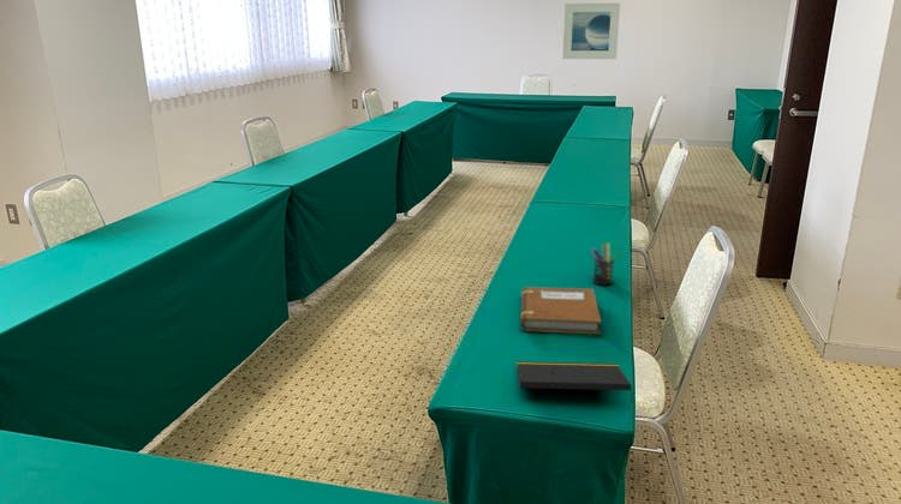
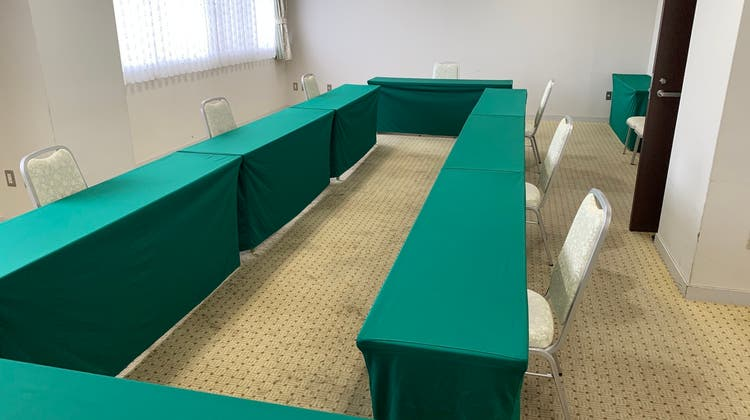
- notepad [515,360,633,402]
- notebook [519,286,602,335]
- pen holder [591,242,622,286]
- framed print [561,1,621,60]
